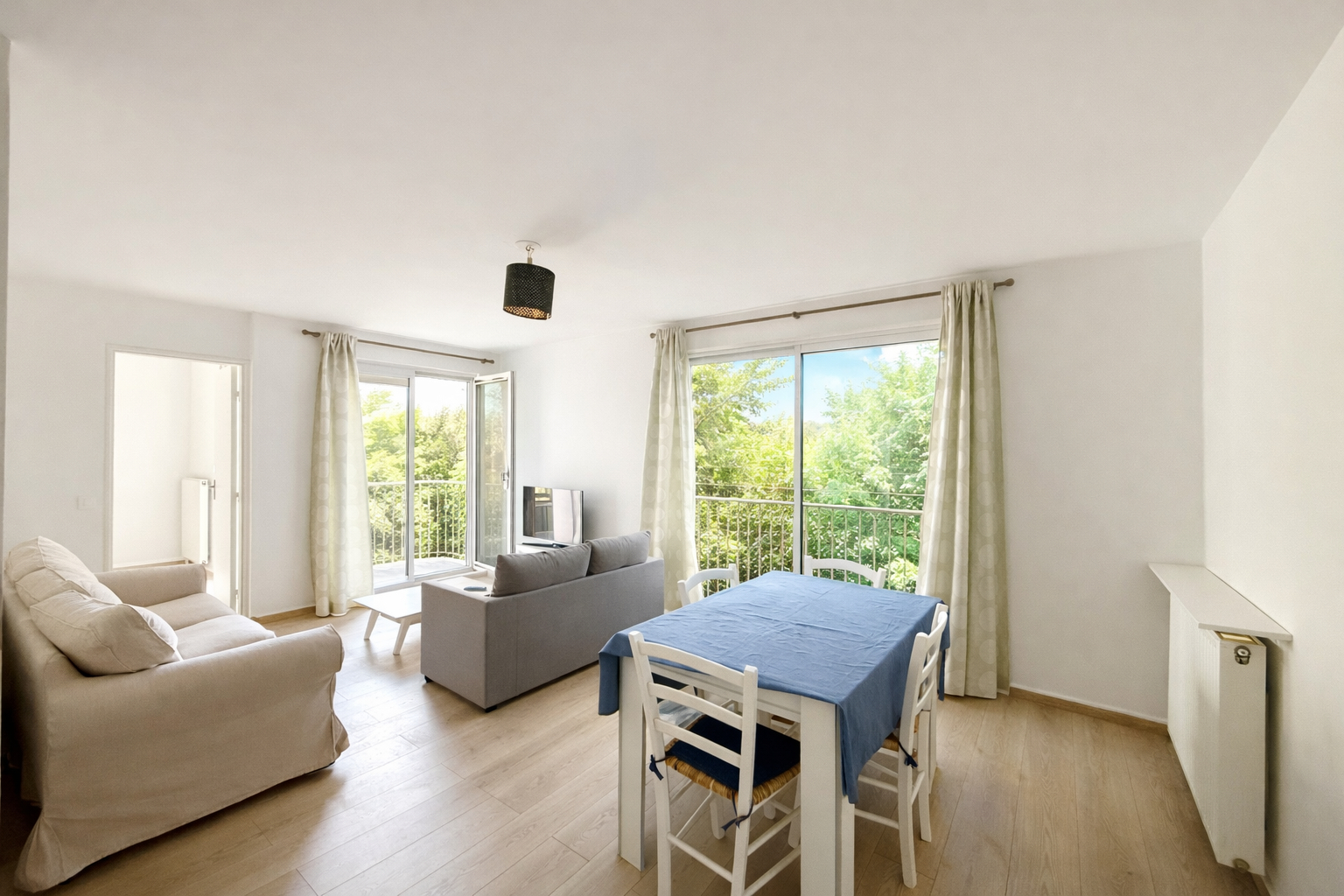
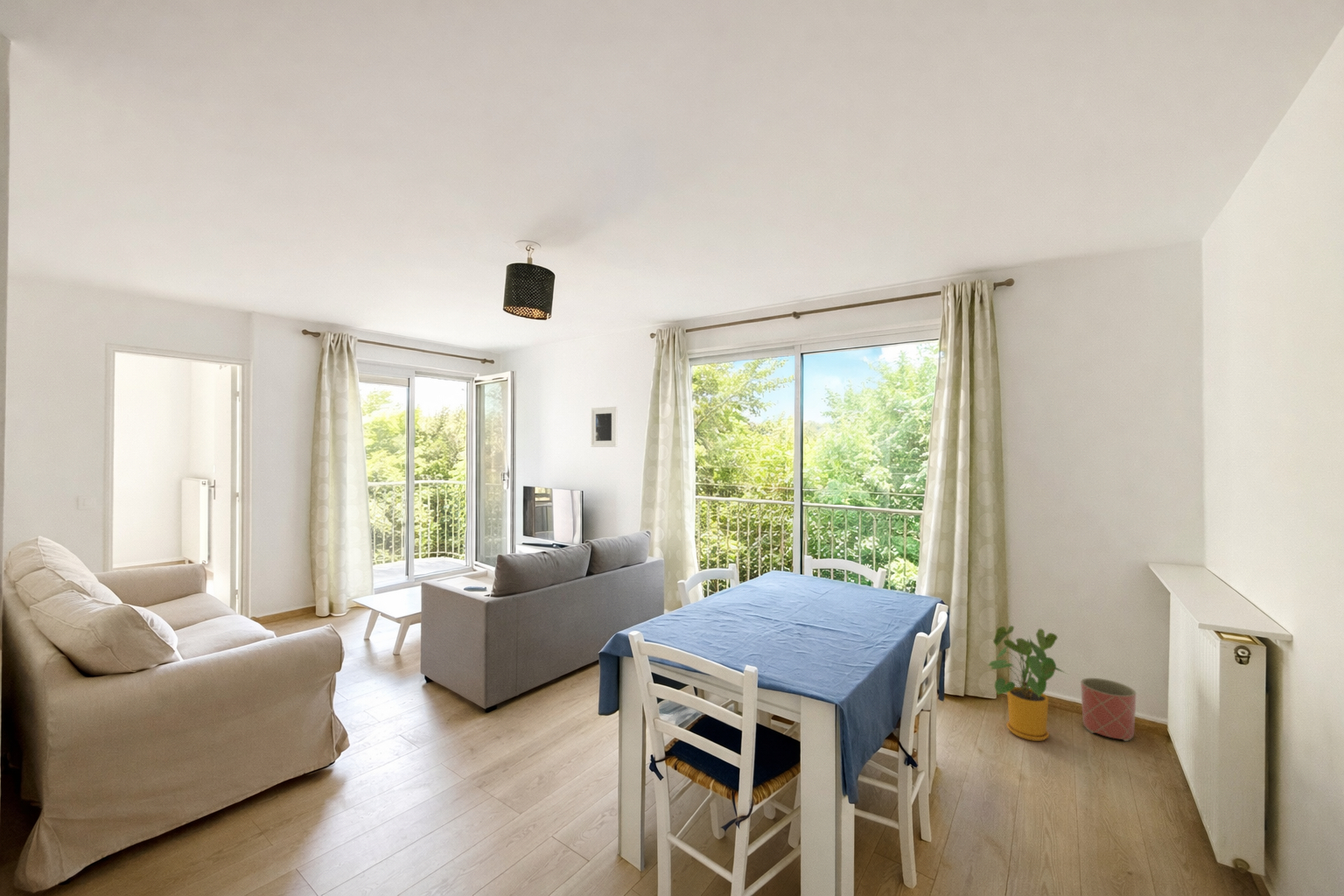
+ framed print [590,406,618,448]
+ house plant [986,625,1070,742]
+ planter [1080,677,1137,742]
